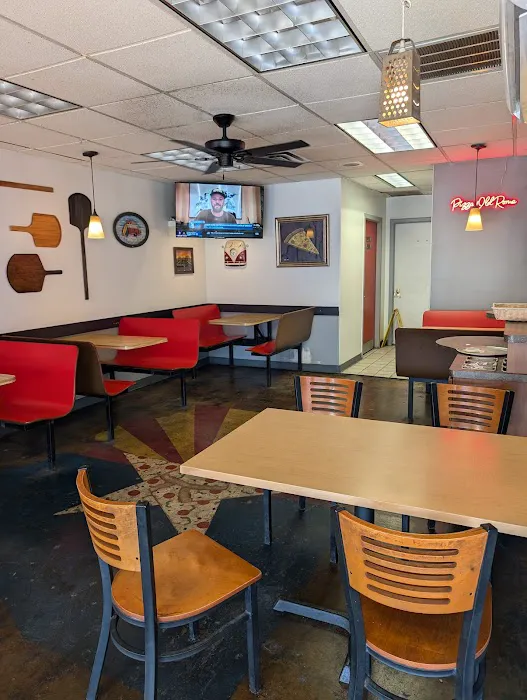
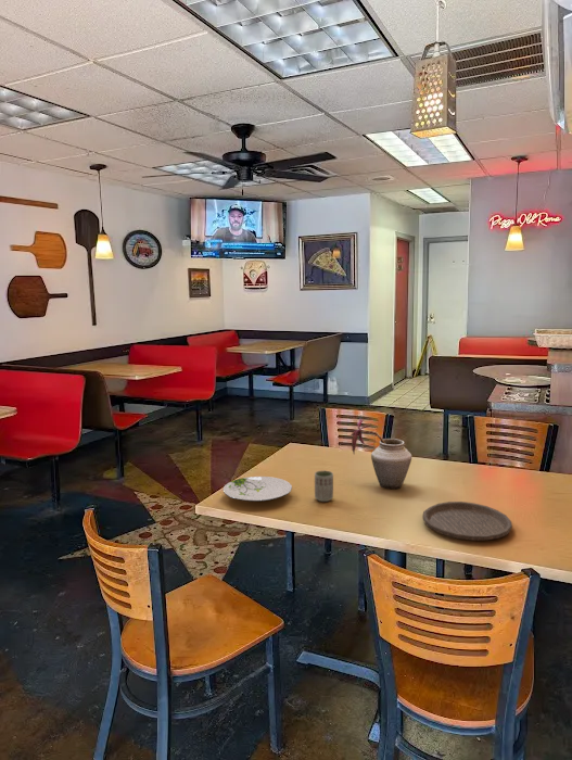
+ vase [349,418,412,490]
+ plate [421,501,513,541]
+ plate [221,476,293,503]
+ cup [314,470,334,503]
